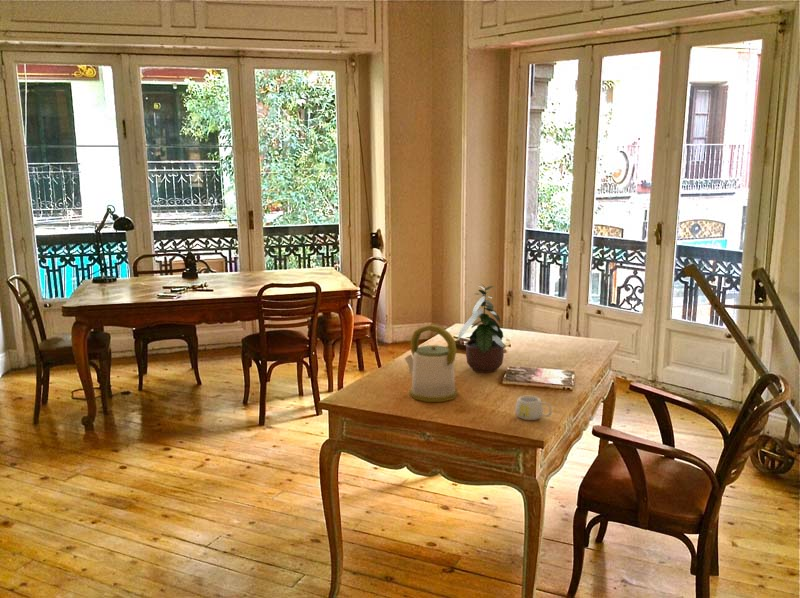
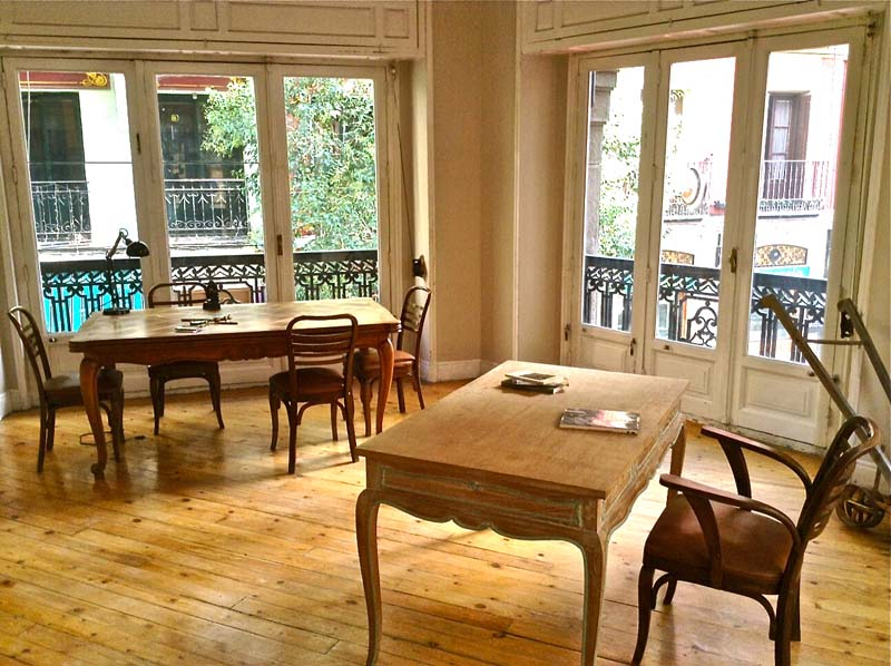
- mug [514,395,553,421]
- kettle [404,324,458,403]
- potted plant [456,283,506,374]
